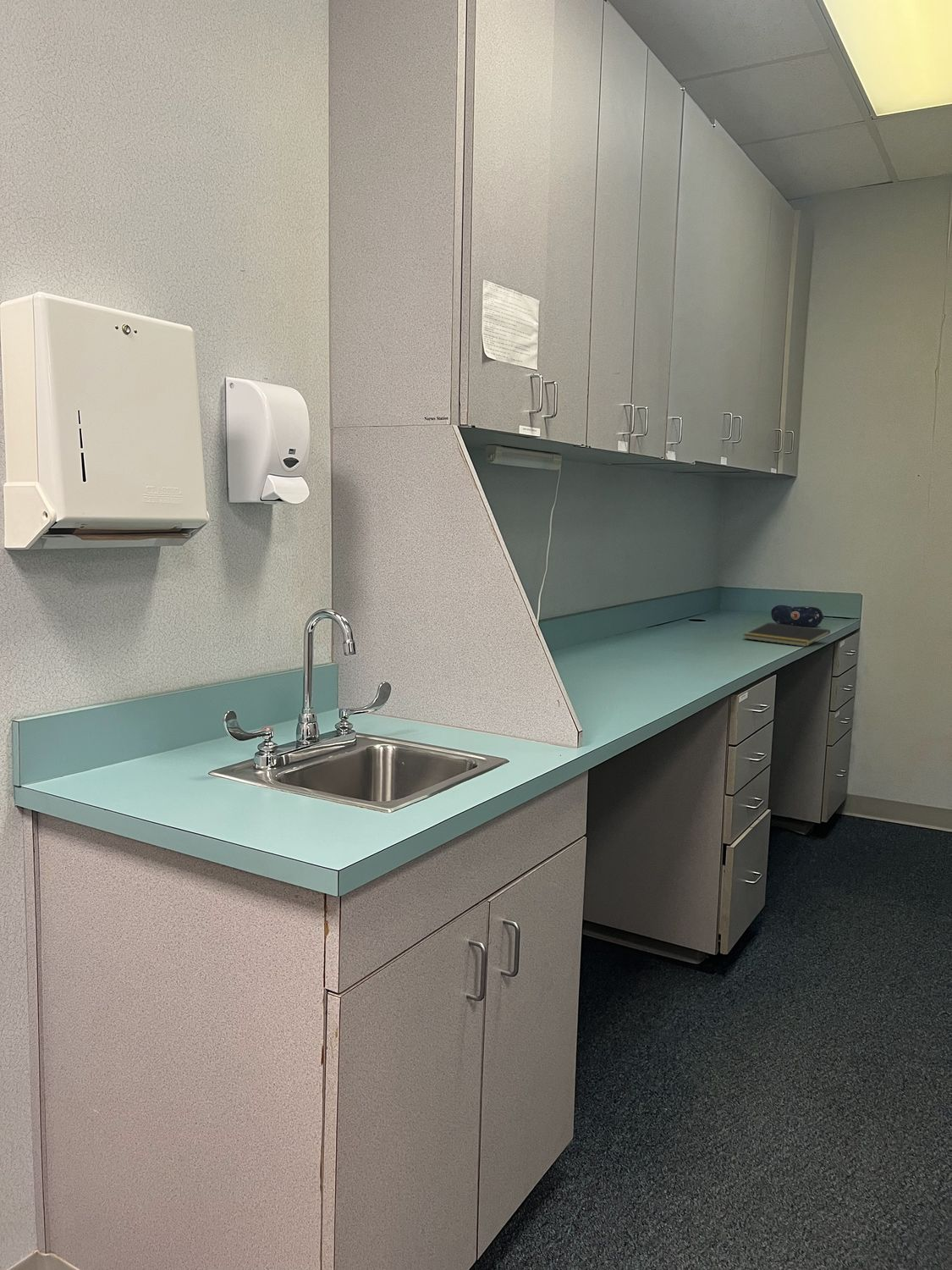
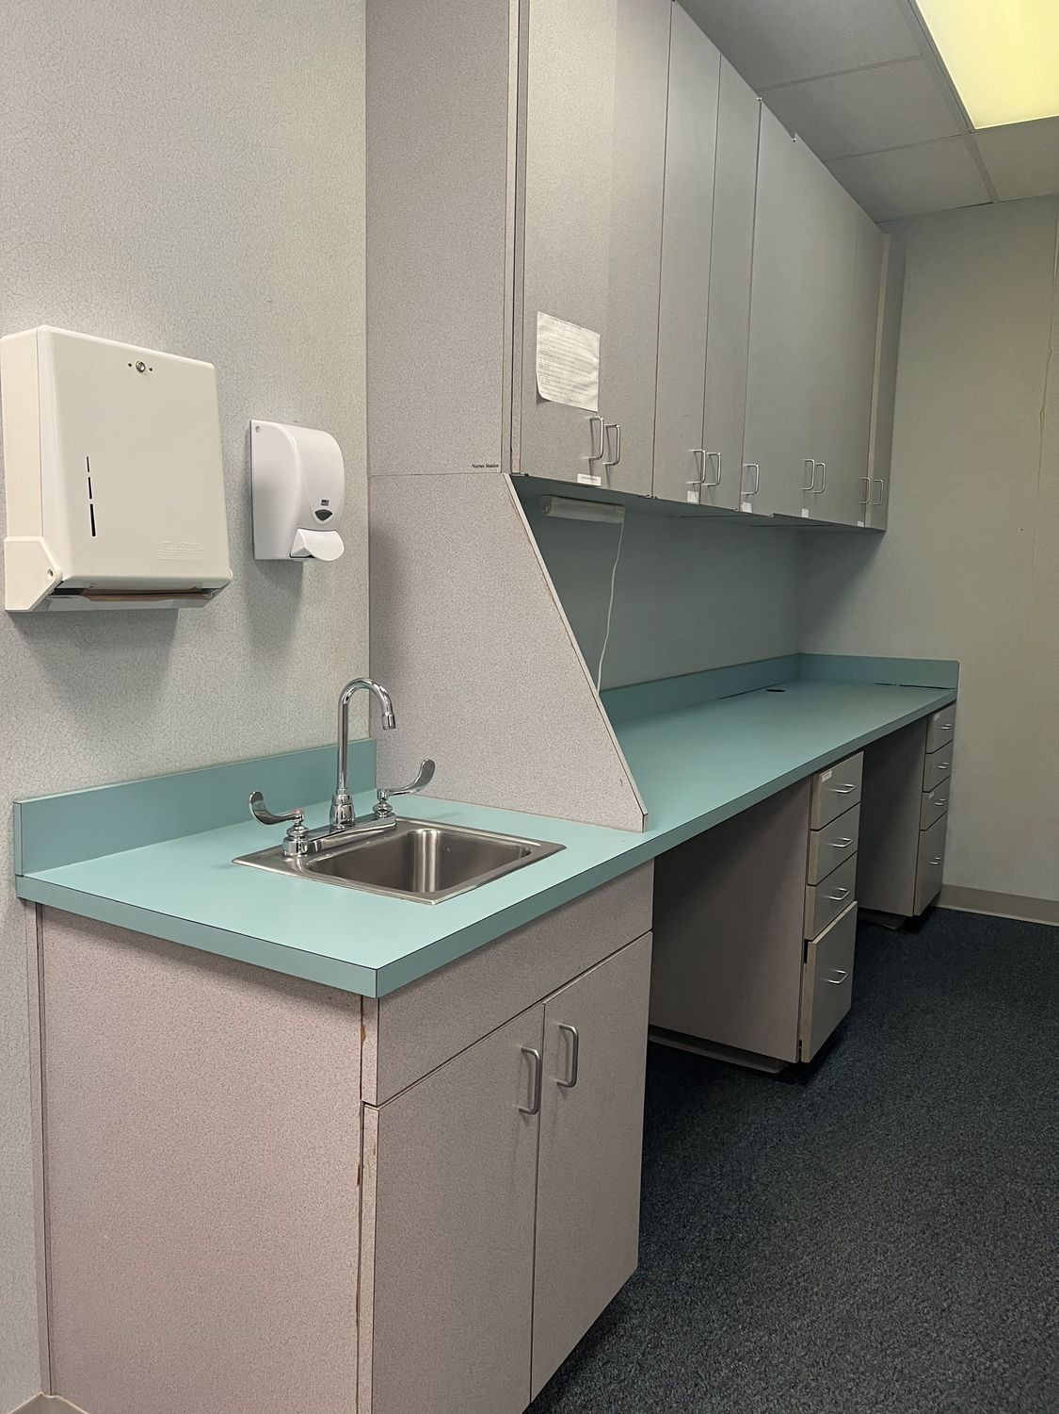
- notepad [743,622,831,648]
- pencil case [770,605,825,627]
